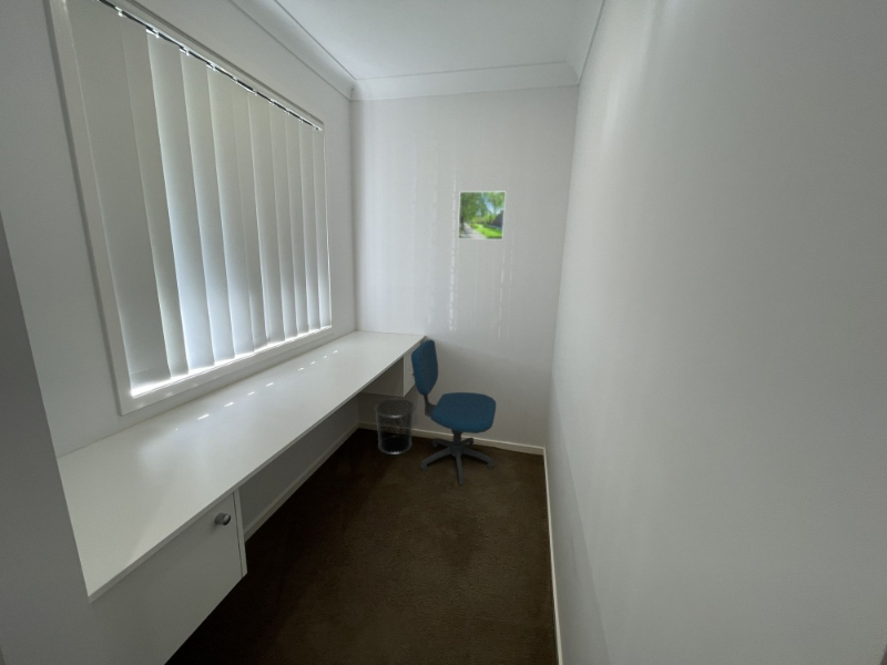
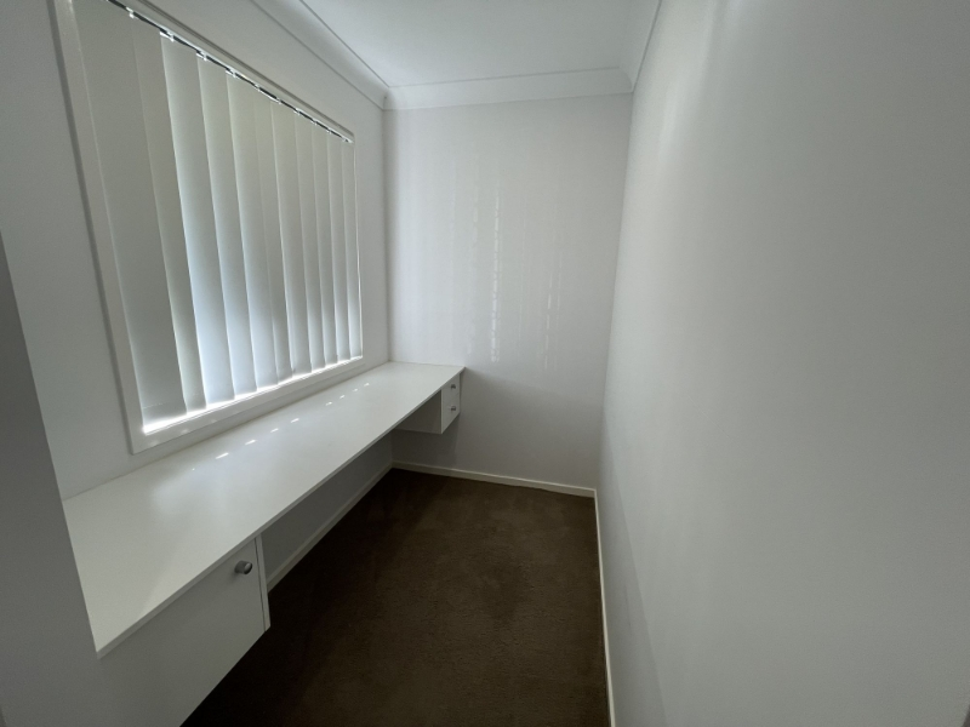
- office chair [410,338,497,487]
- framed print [457,191,508,242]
- waste bin [374,398,416,456]
